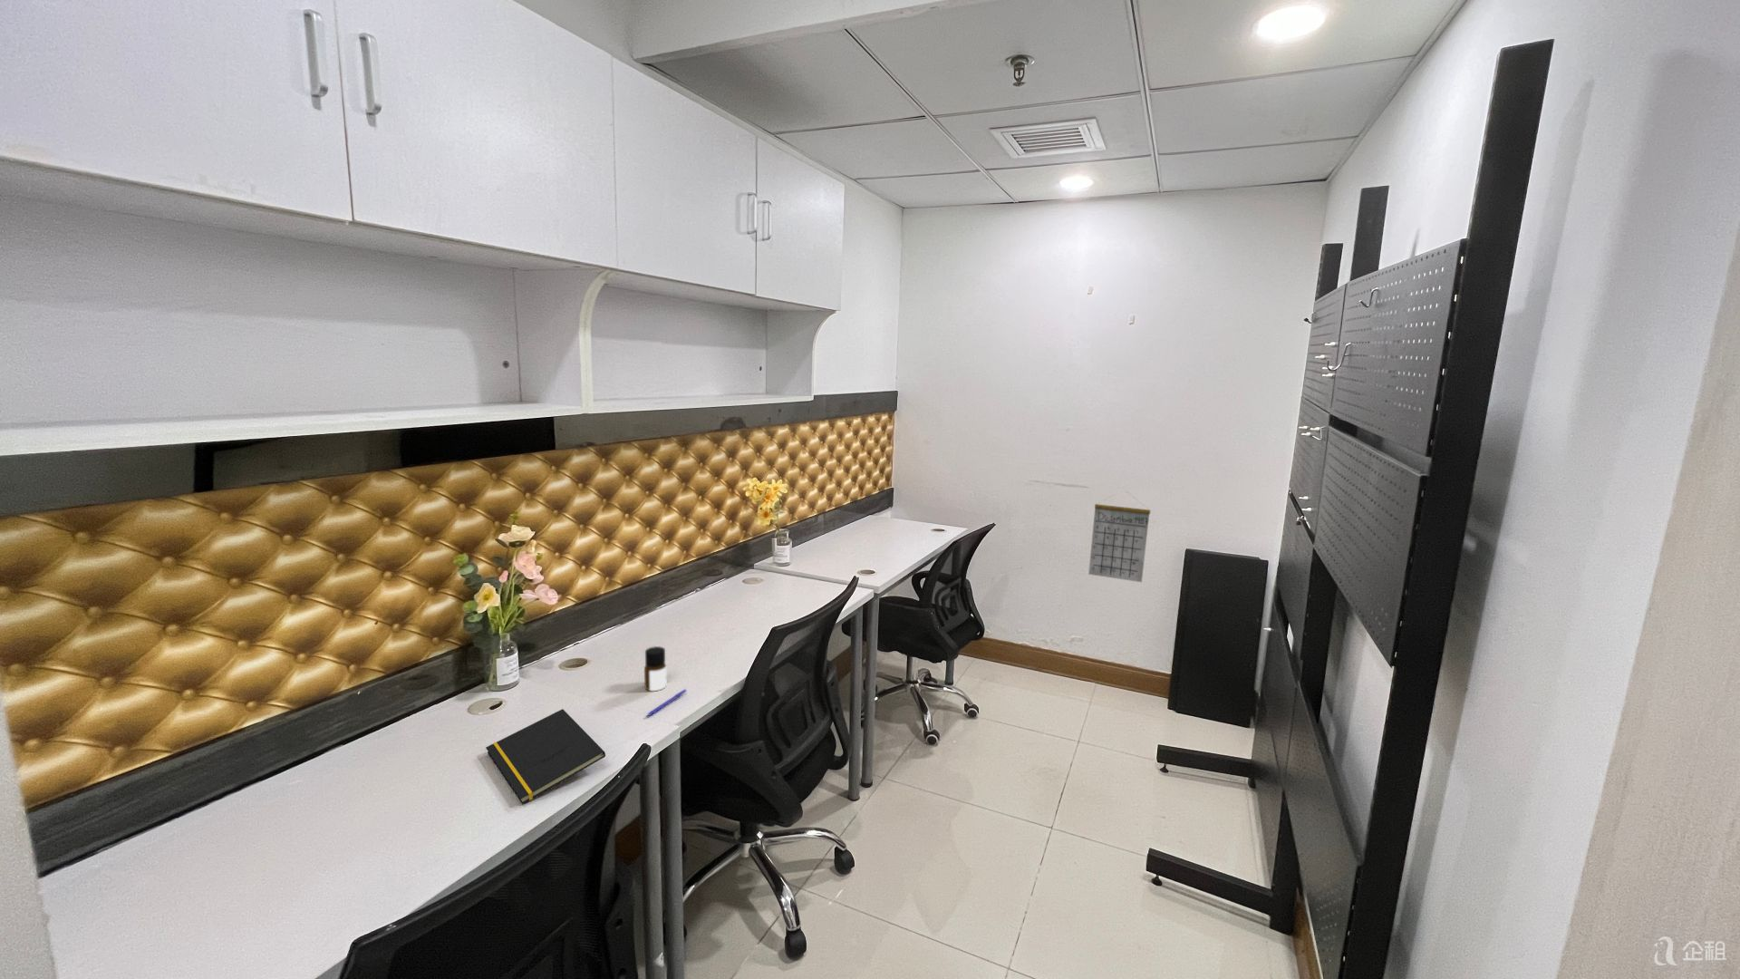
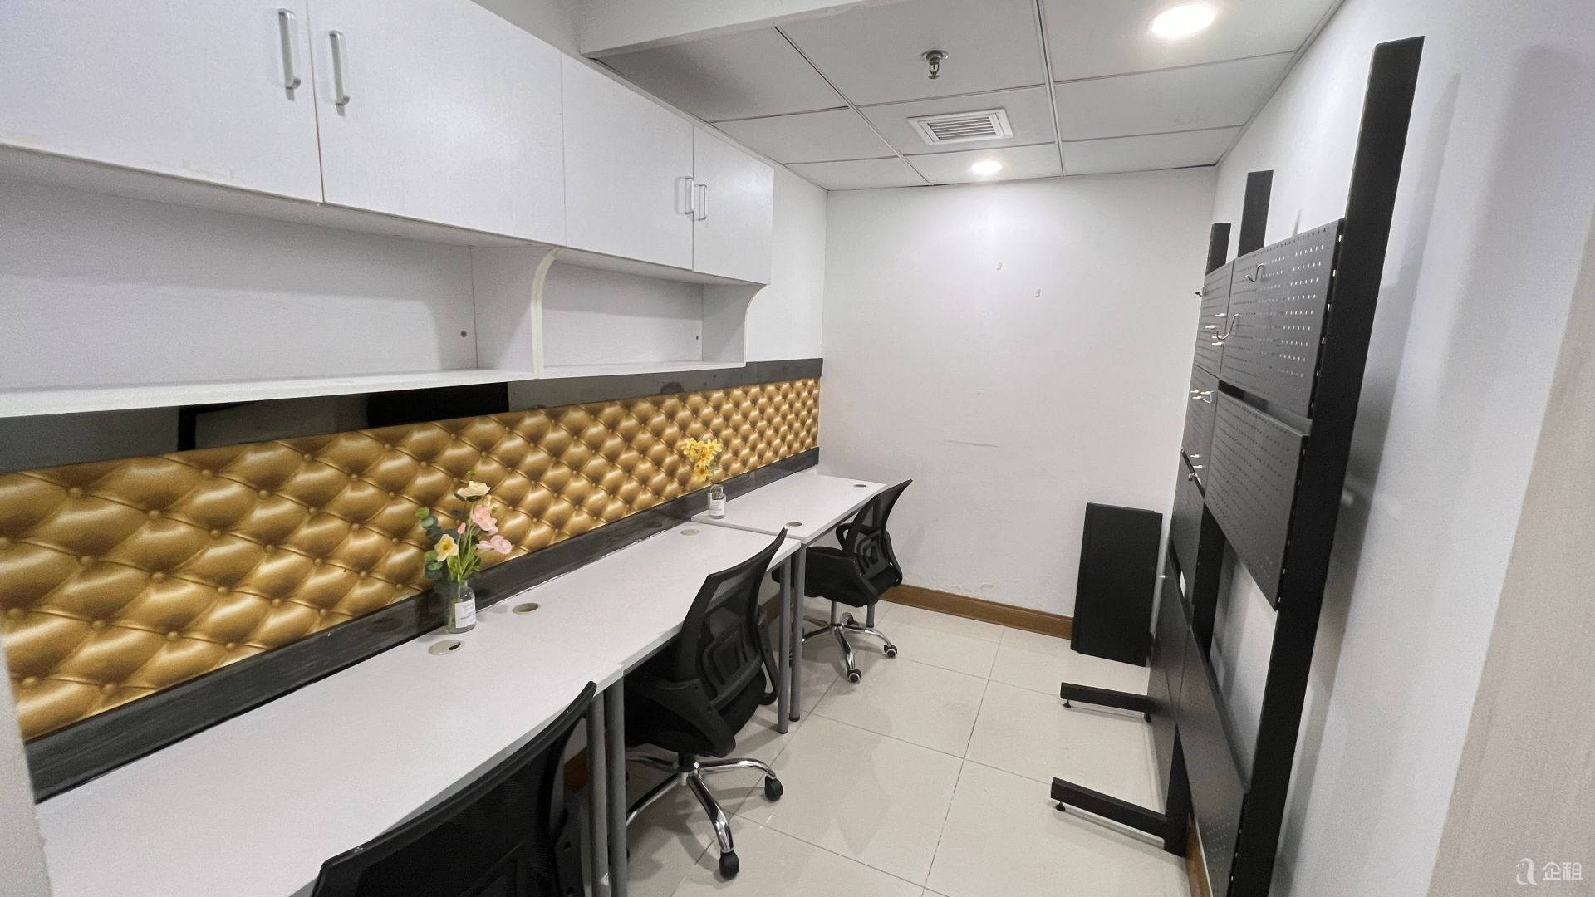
- notepad [485,708,606,804]
- pen [645,689,687,717]
- bottle [643,645,667,692]
- calendar [1088,491,1151,583]
